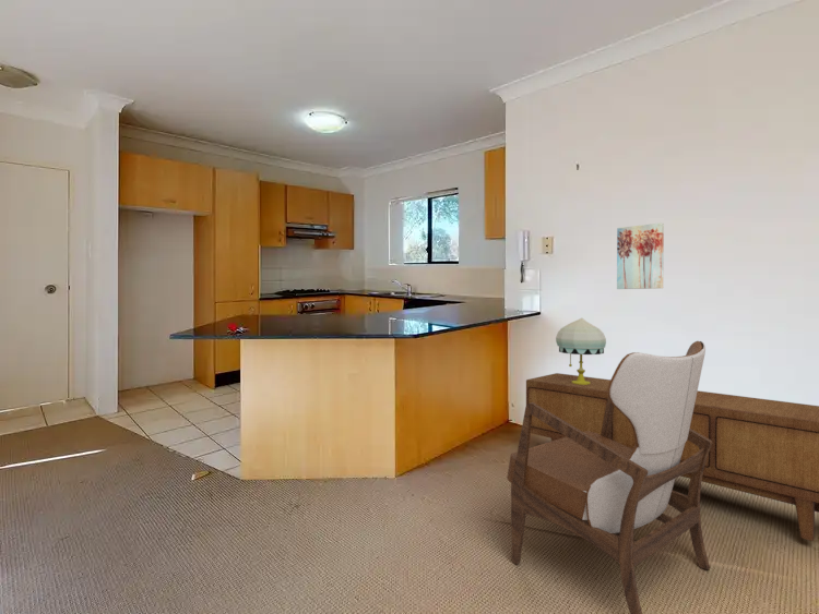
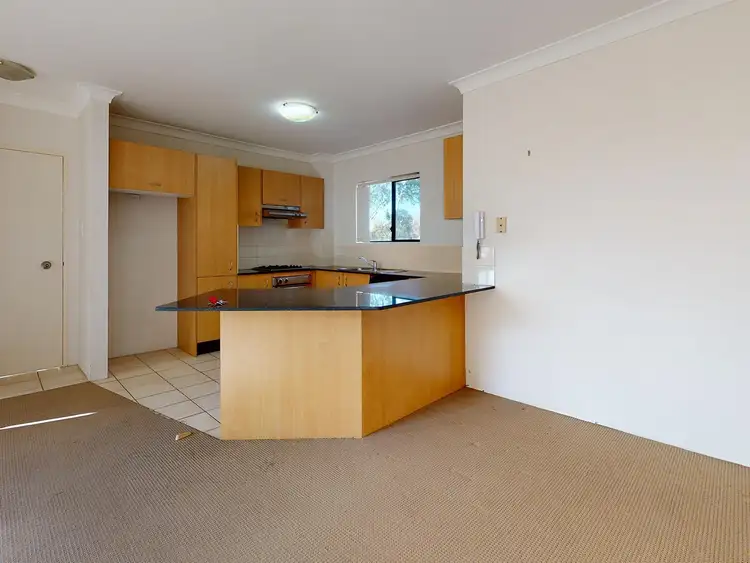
- table lamp [555,317,607,385]
- wall art [616,221,665,290]
- armchair [506,340,713,614]
- sideboard [525,372,819,542]
